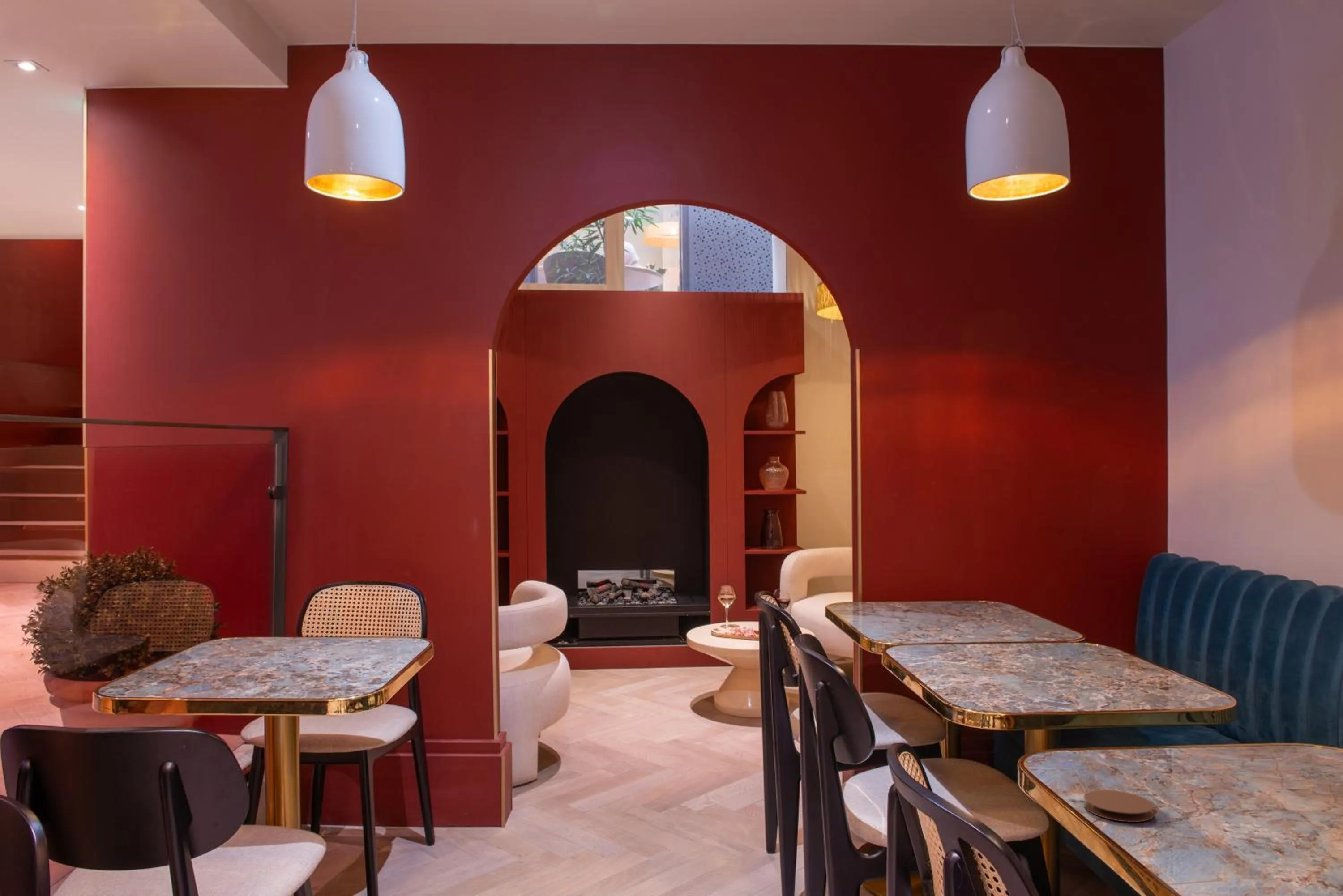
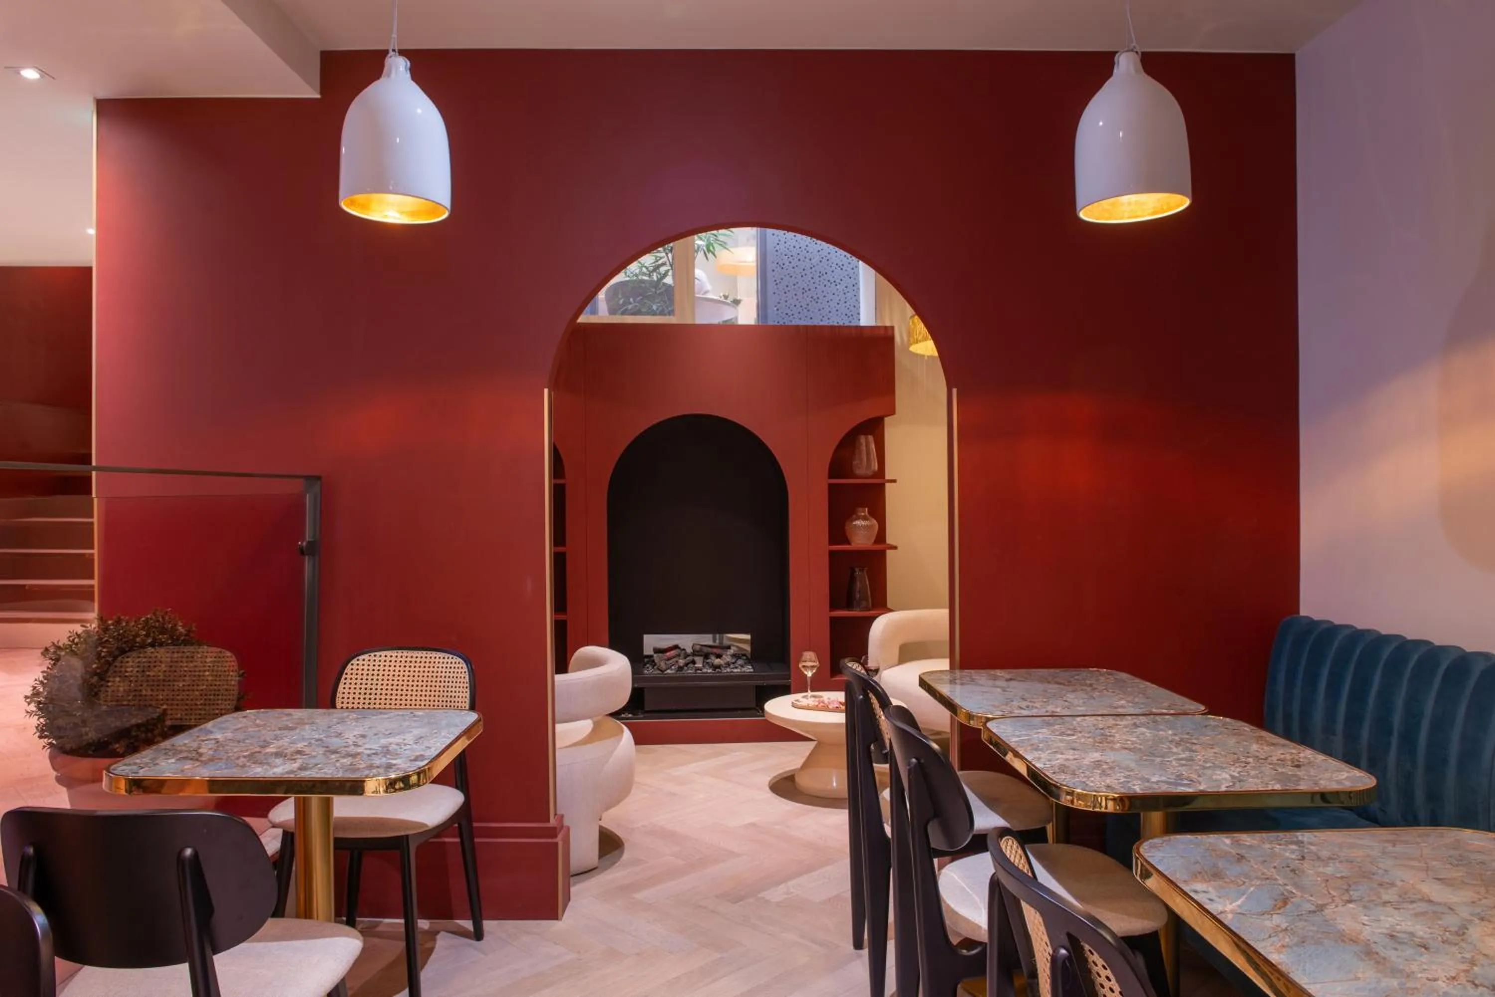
- coaster [1084,789,1154,823]
